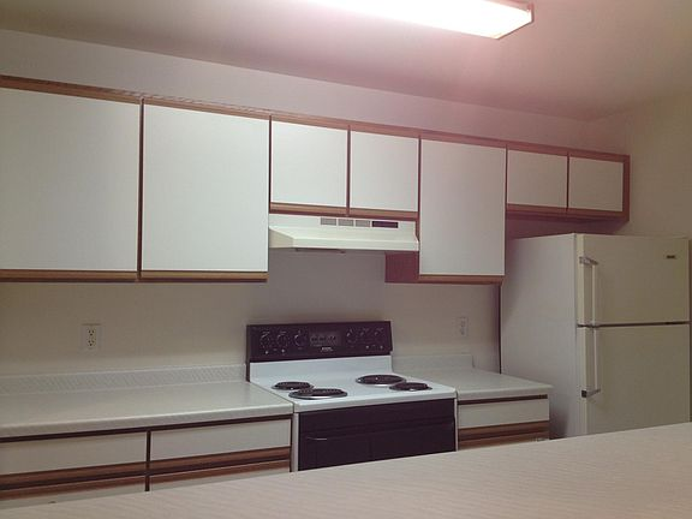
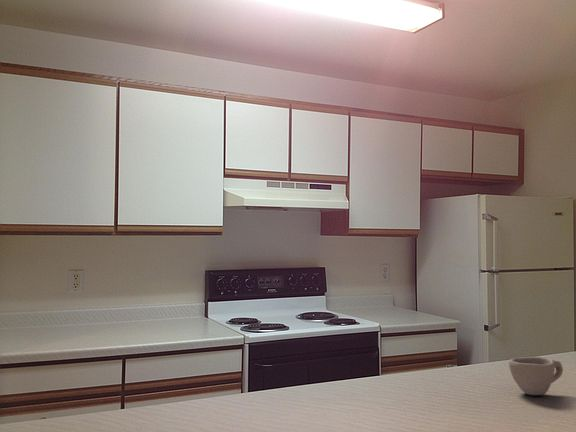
+ cup [508,356,564,396]
